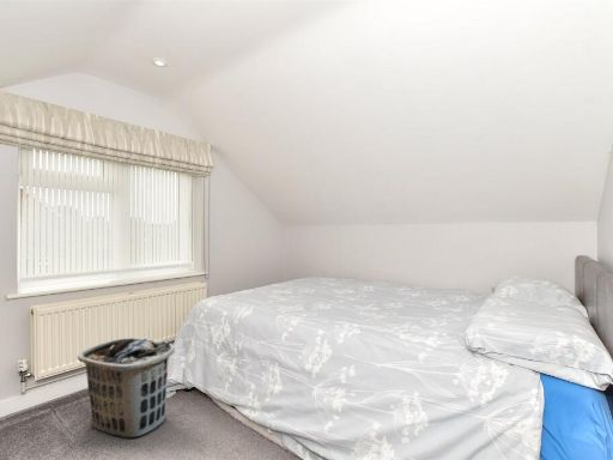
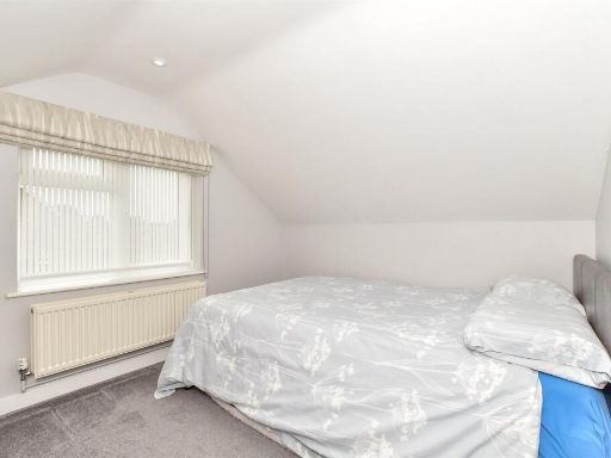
- clothes hamper [77,337,176,438]
